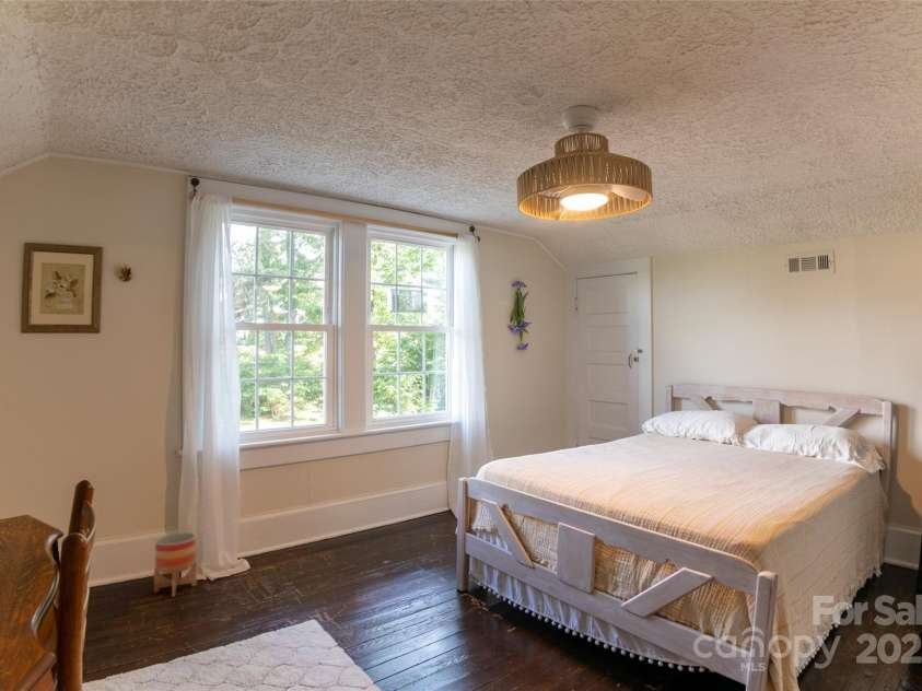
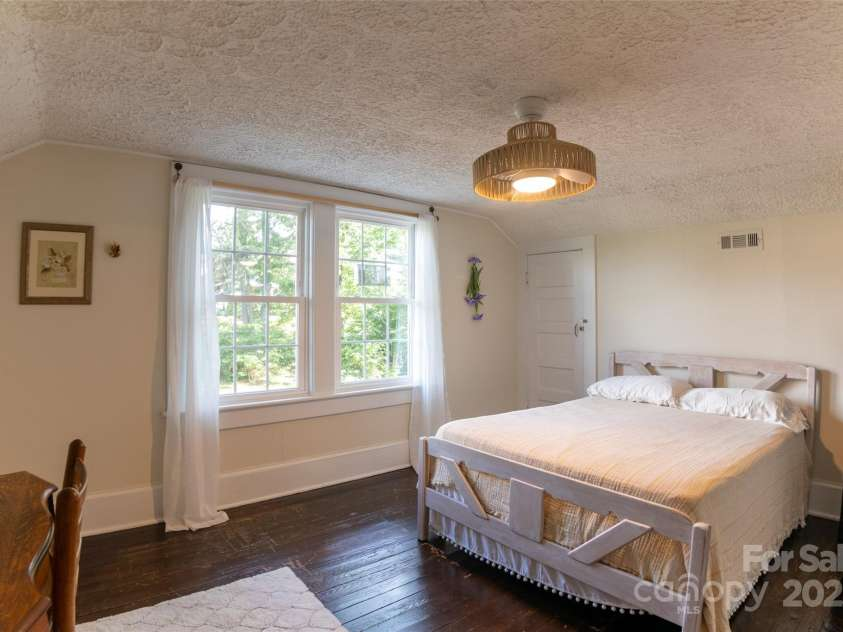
- planter [153,531,198,598]
